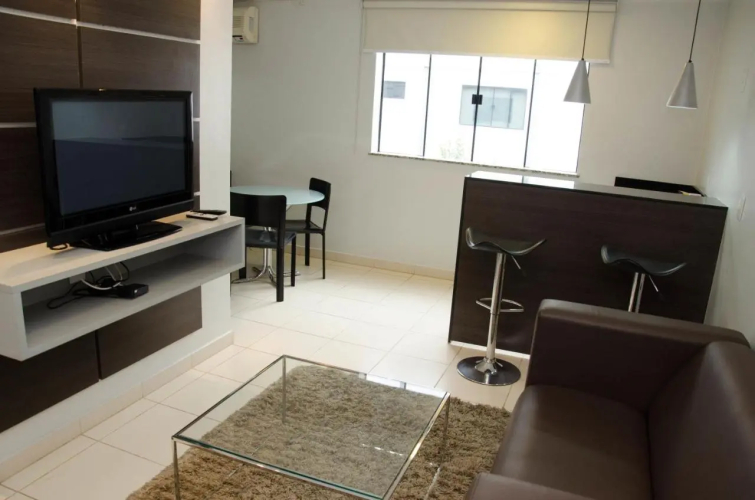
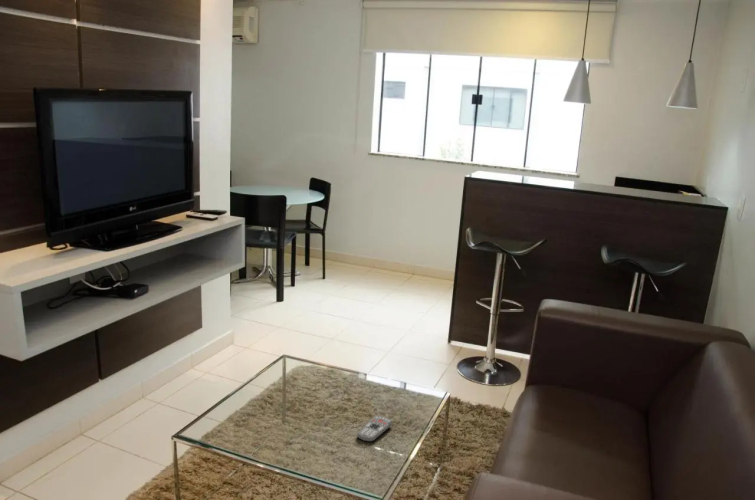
+ remote control [356,415,394,443]
